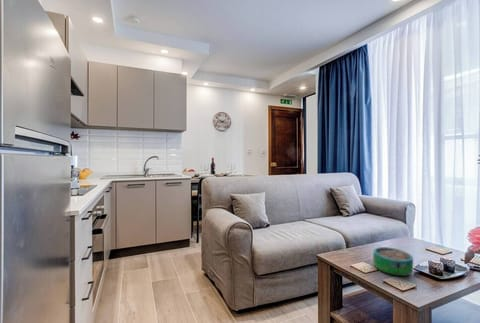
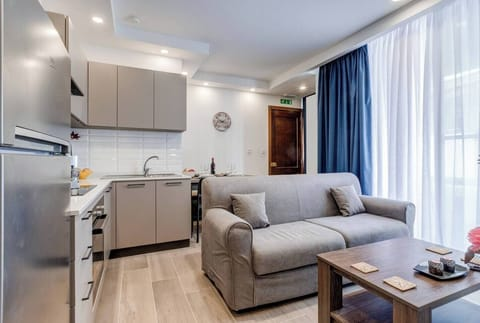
- decorative bowl [372,246,414,277]
